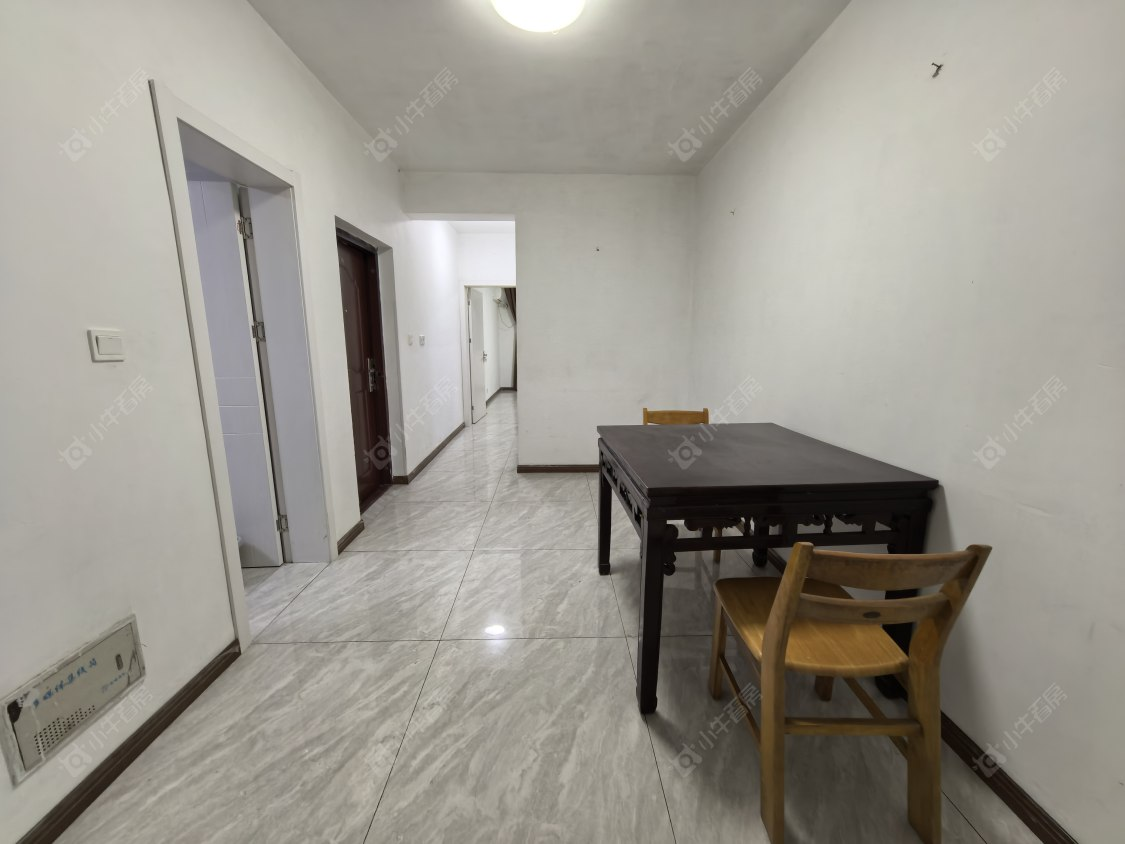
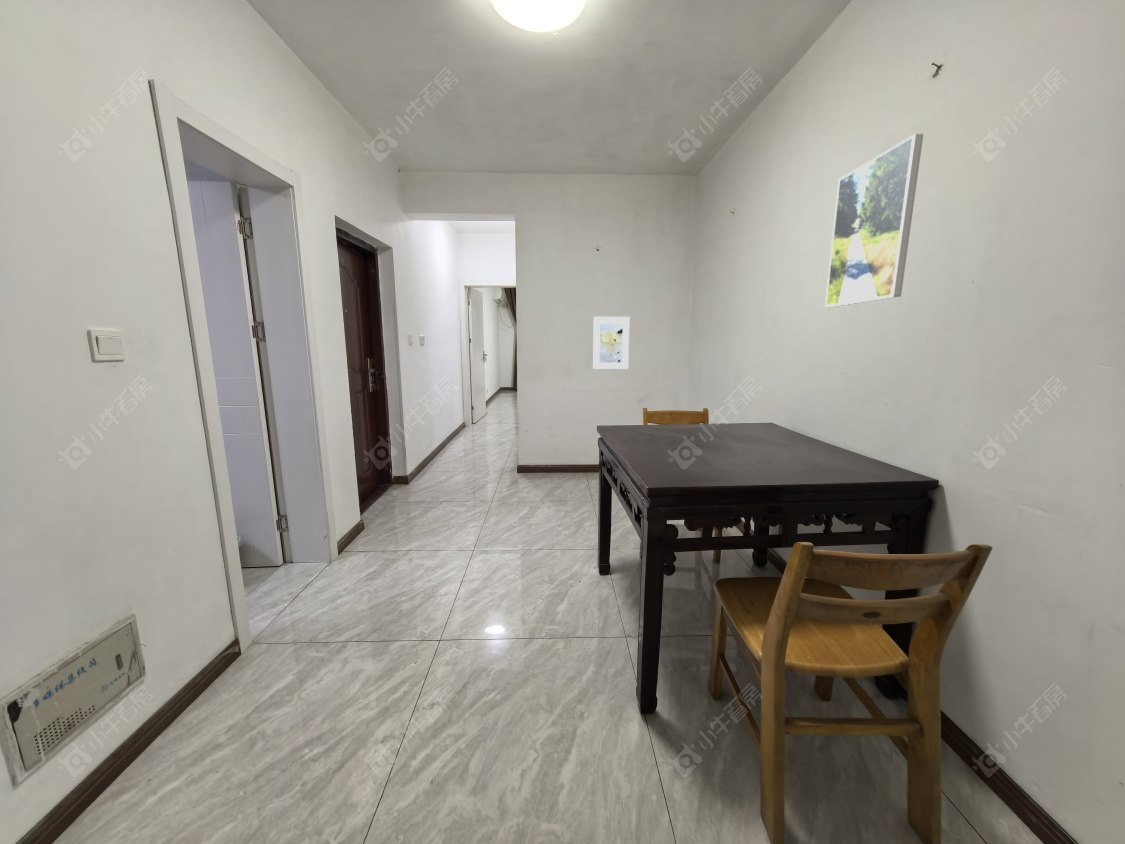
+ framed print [592,316,631,370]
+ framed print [824,133,924,308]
